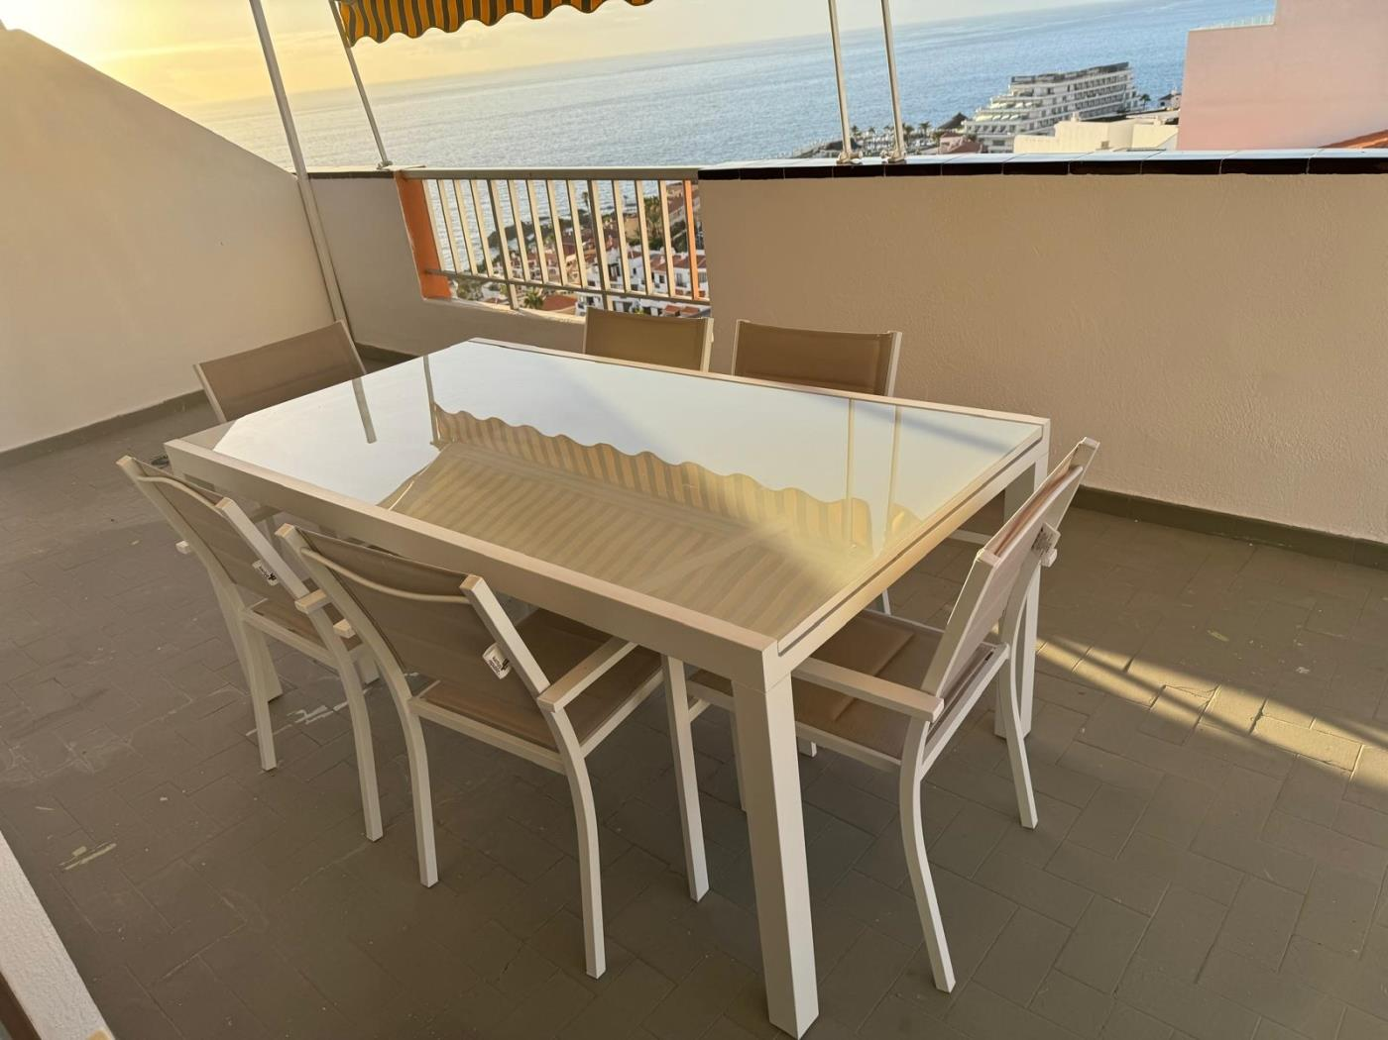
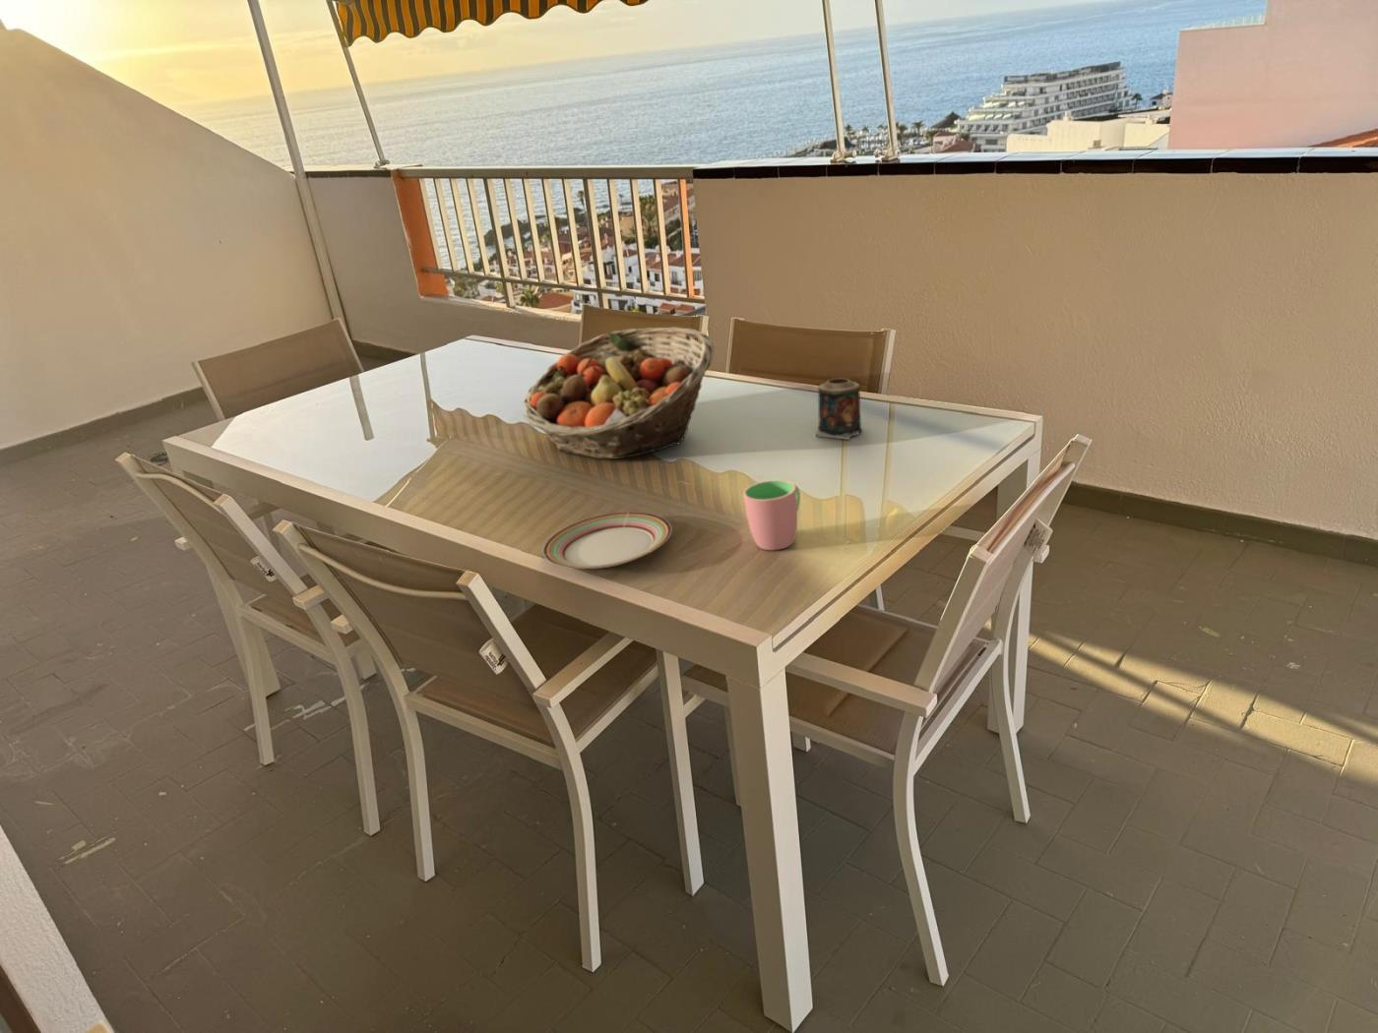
+ fruit basket [522,327,715,459]
+ plate [543,511,673,570]
+ candle [814,378,864,441]
+ cup [742,480,801,551]
